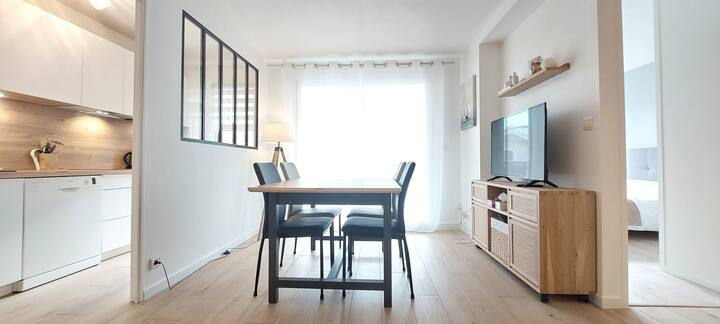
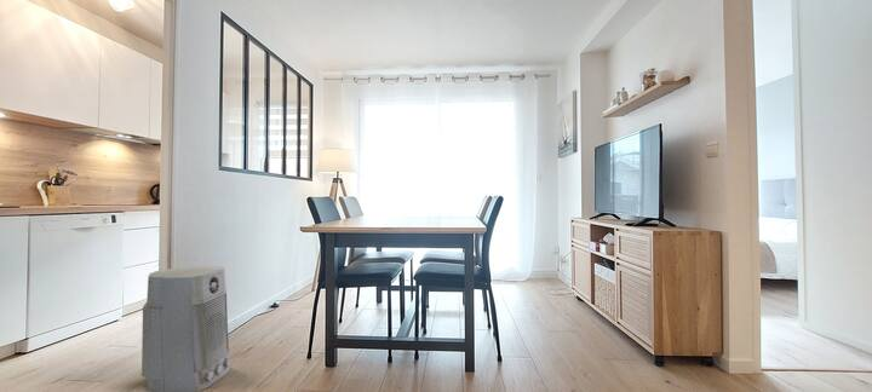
+ air purifier [140,265,233,392]
